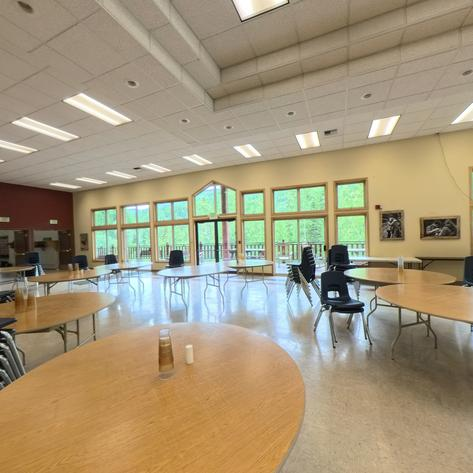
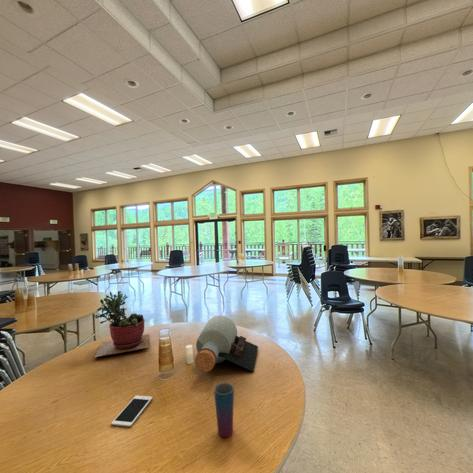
+ cup [213,381,235,438]
+ cell phone [110,395,154,428]
+ water jug [194,315,259,373]
+ succulent plant [94,290,150,358]
